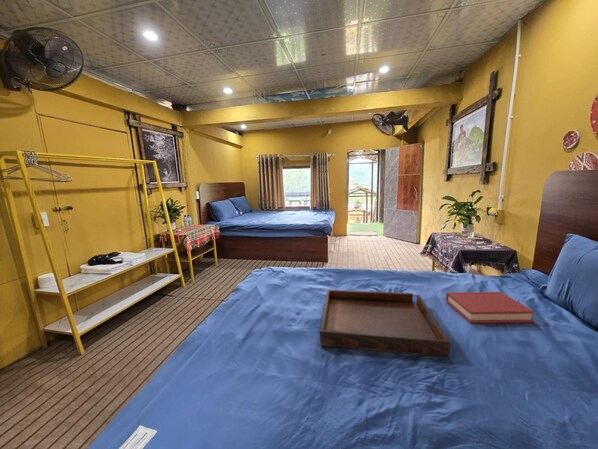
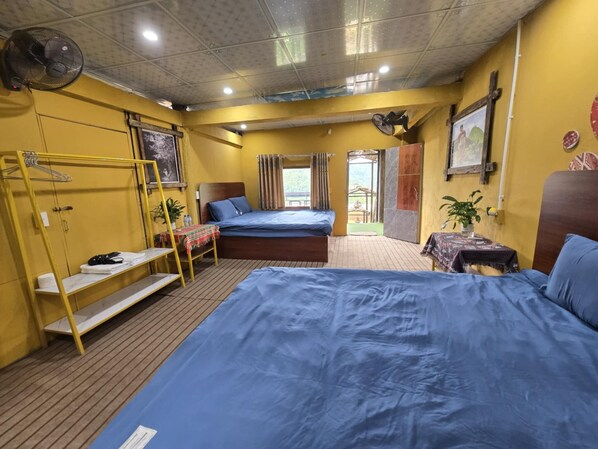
- serving tray [319,289,451,359]
- hardback book [445,291,535,324]
